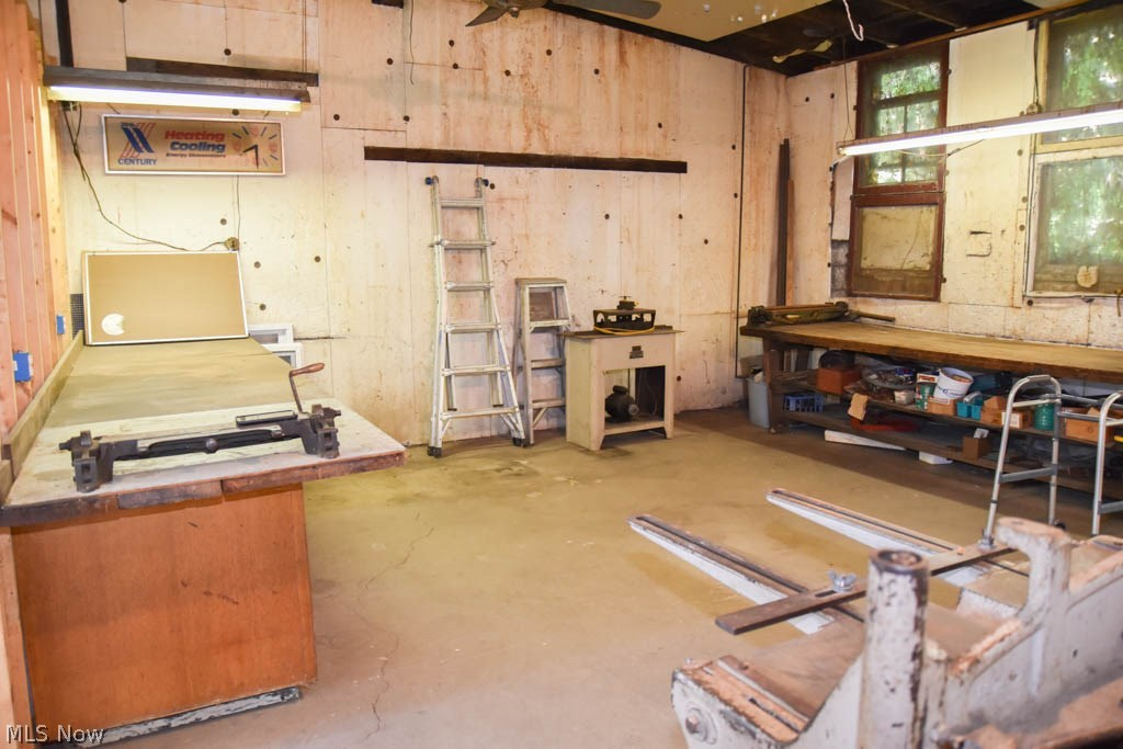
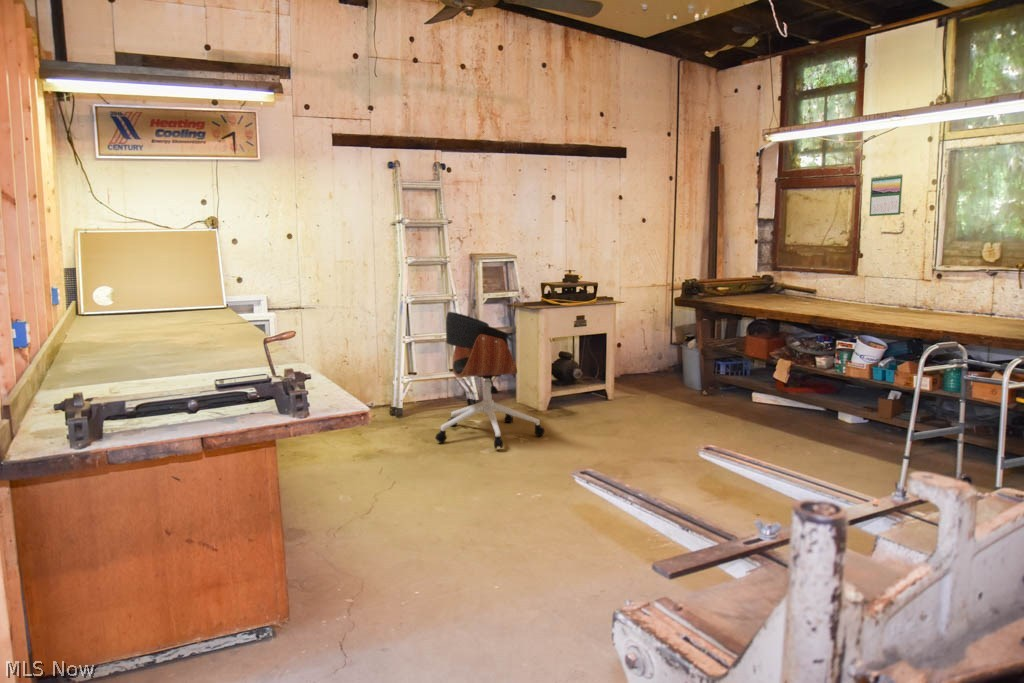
+ office chair [434,311,546,450]
+ calendar [868,173,904,217]
